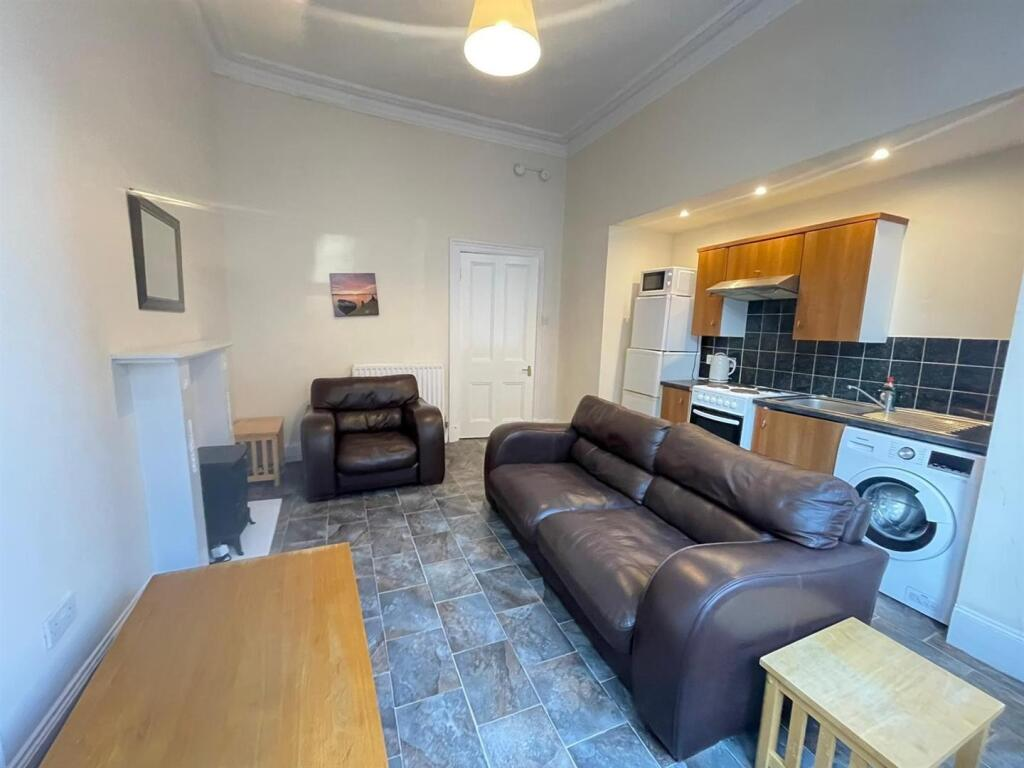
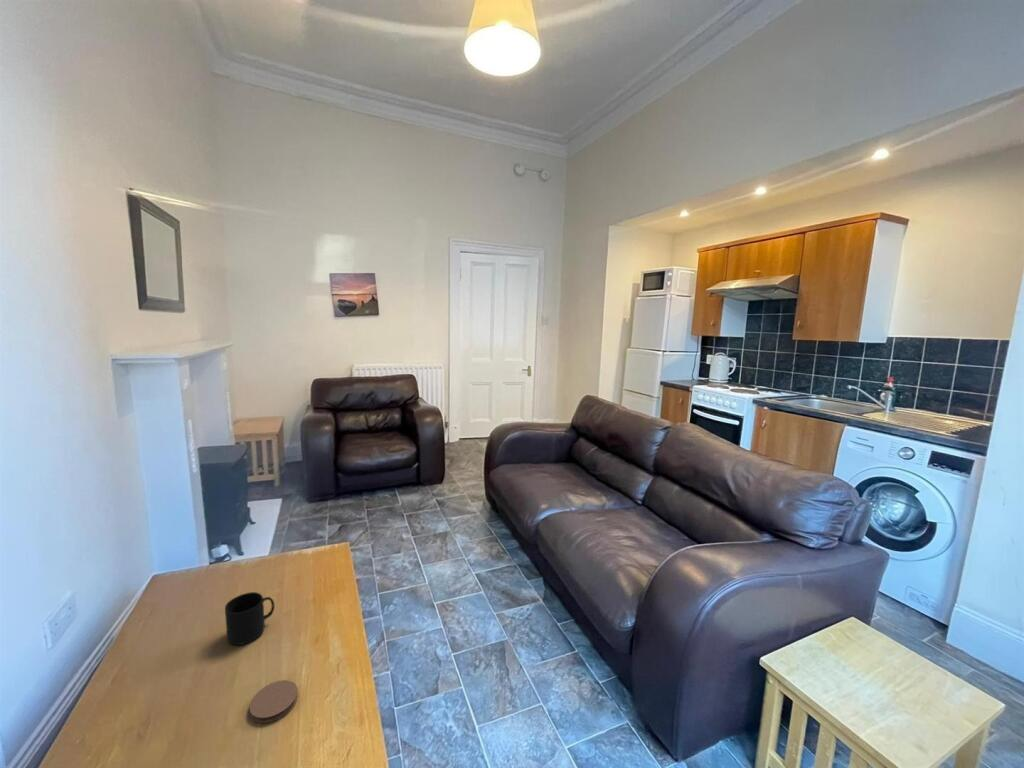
+ mug [224,591,275,646]
+ coaster [249,679,299,724]
